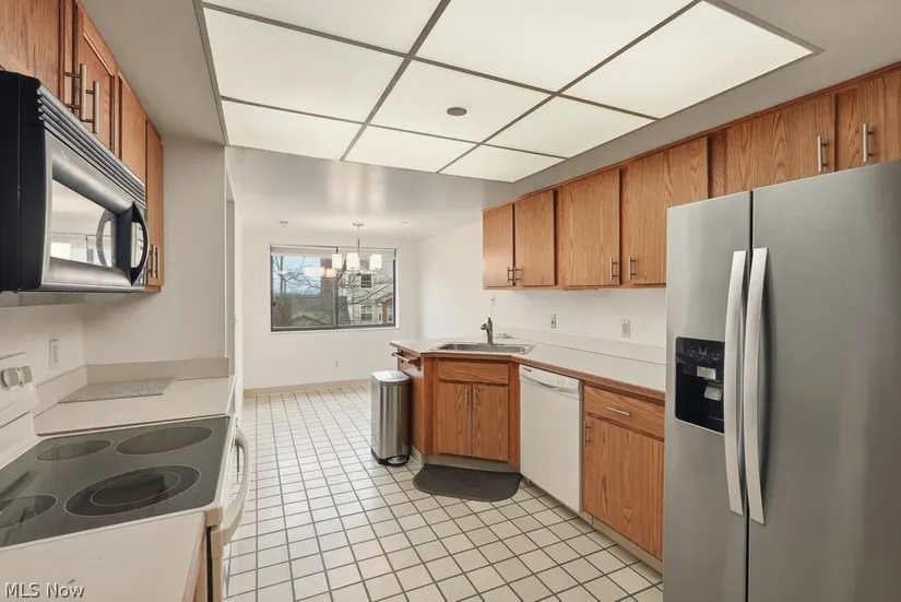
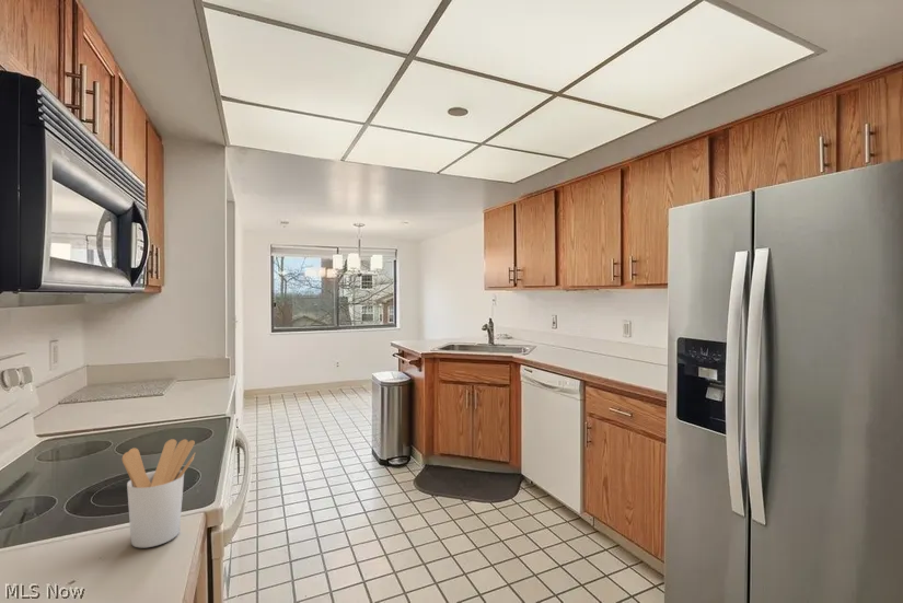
+ utensil holder [121,438,196,549]
